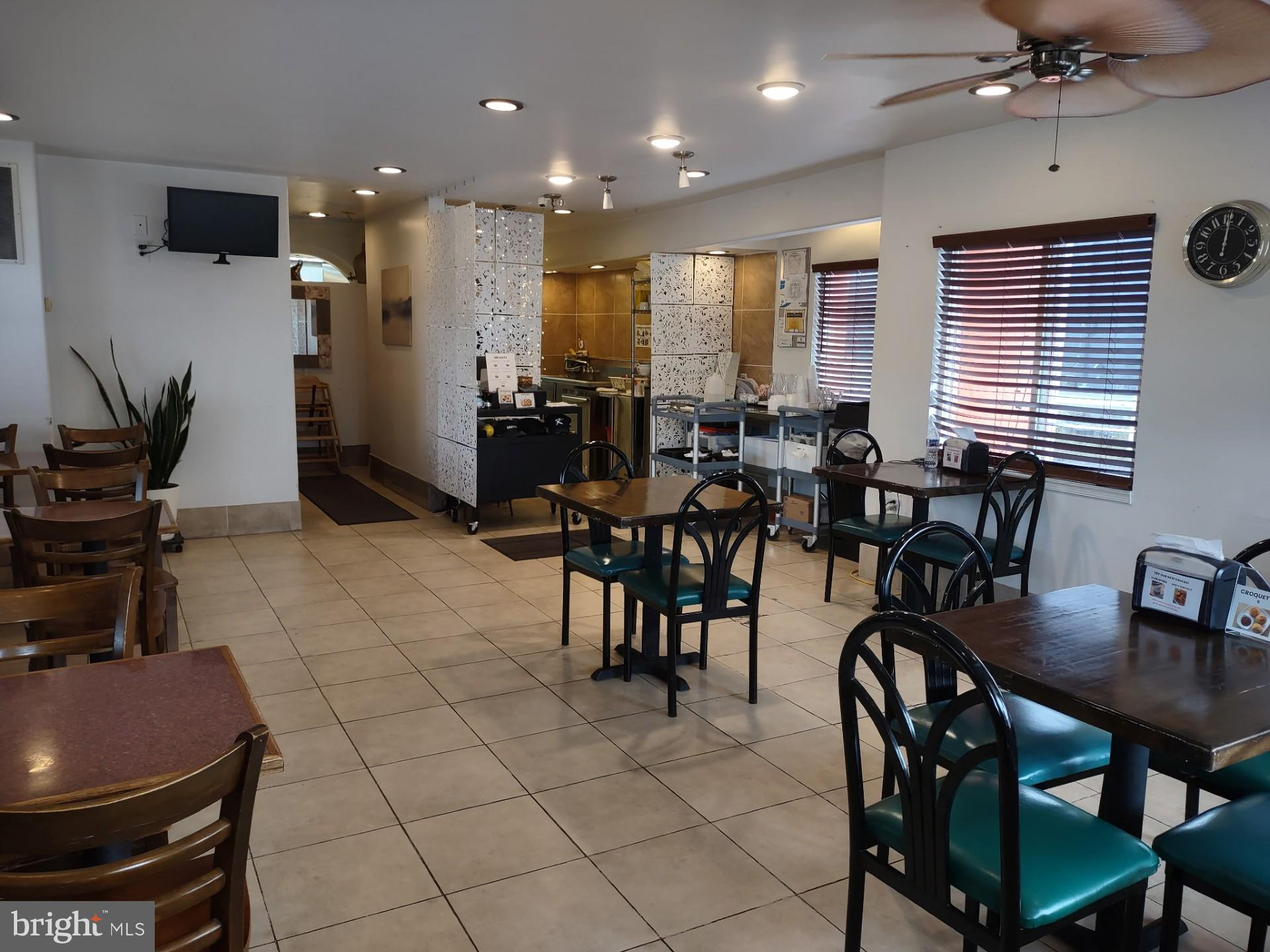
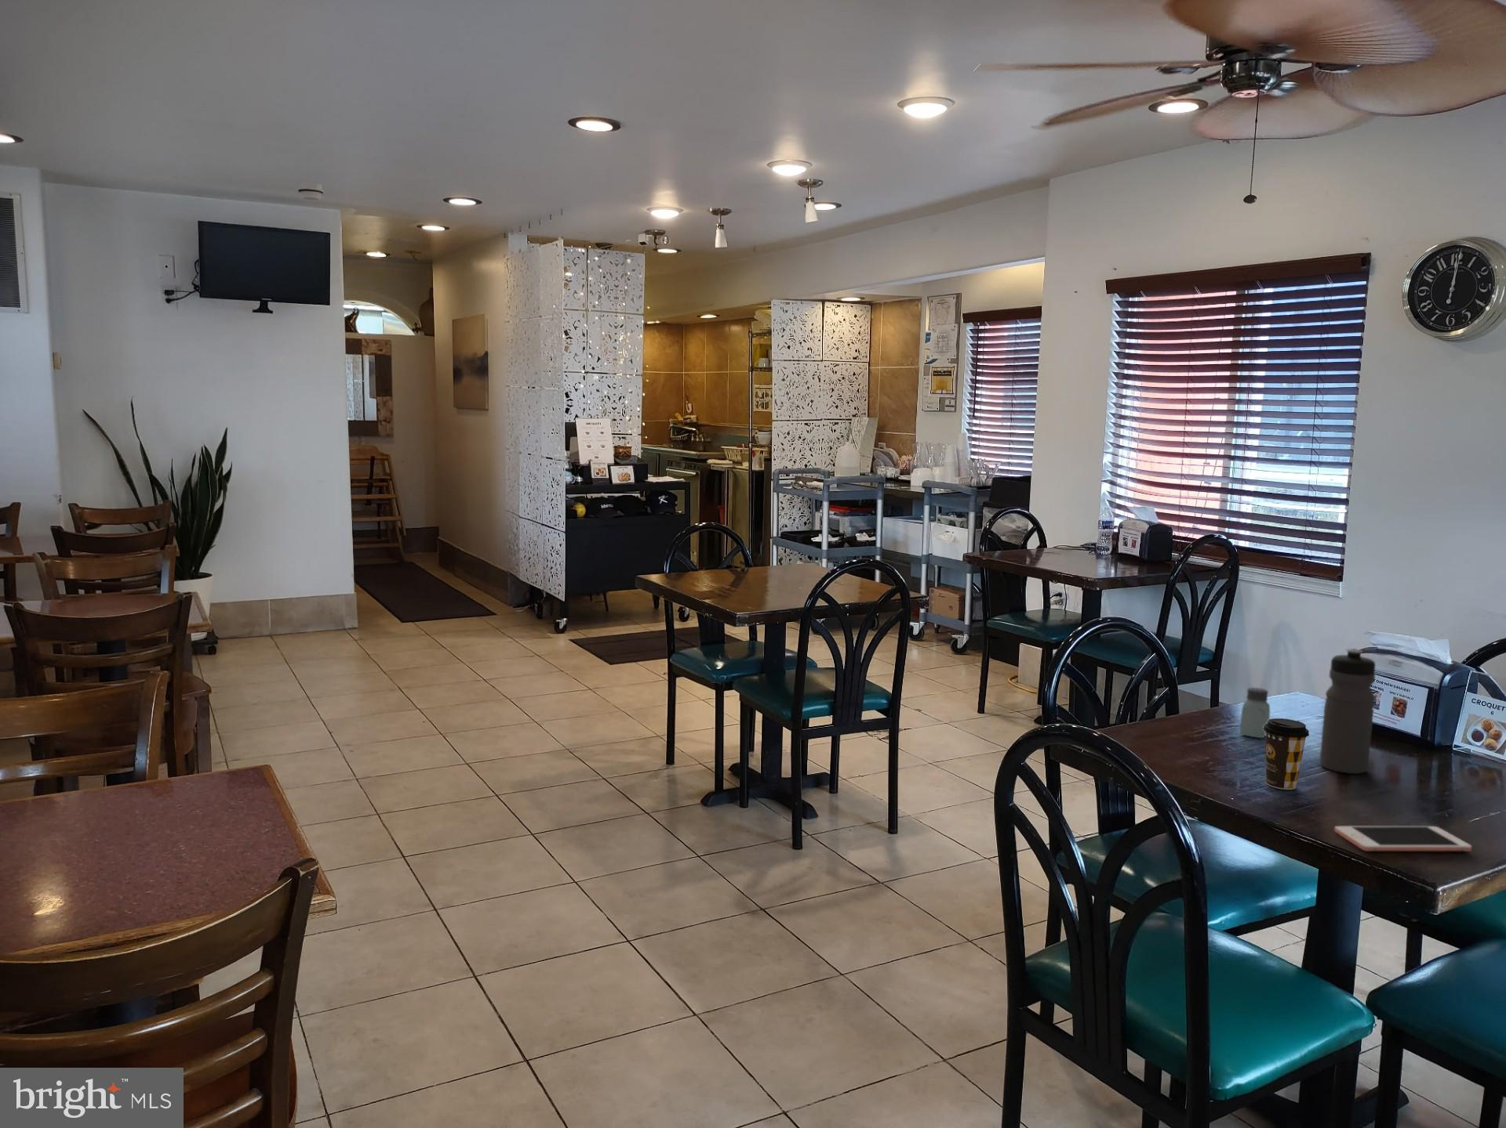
+ cell phone [1333,826,1473,852]
+ smoke detector [298,181,324,201]
+ coffee cup [1263,718,1310,790]
+ saltshaker [1239,687,1271,738]
+ water bottle [1319,648,1377,775]
